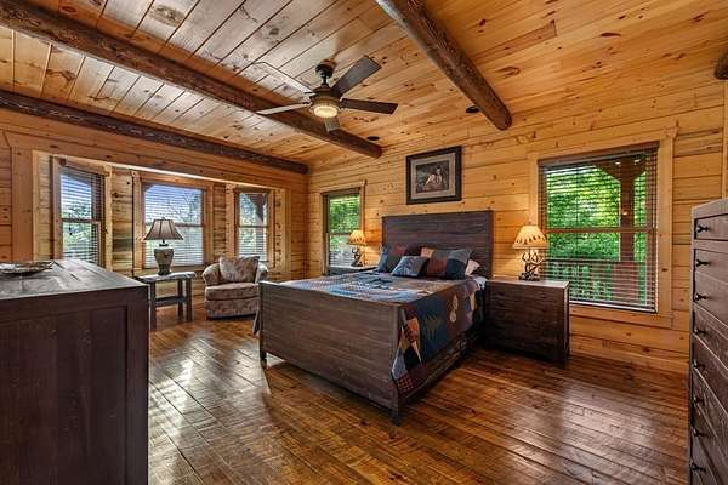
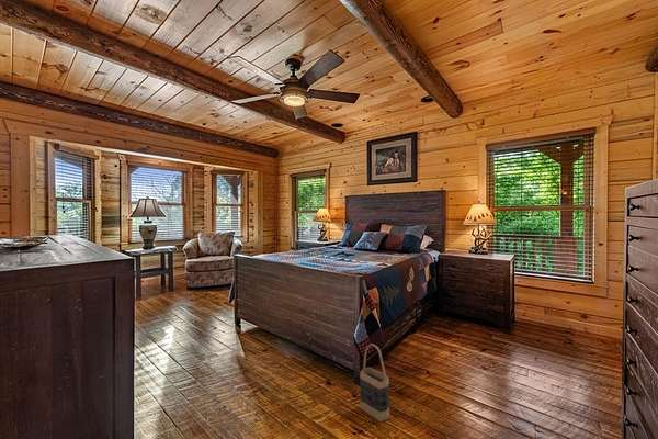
+ bag [359,342,390,423]
